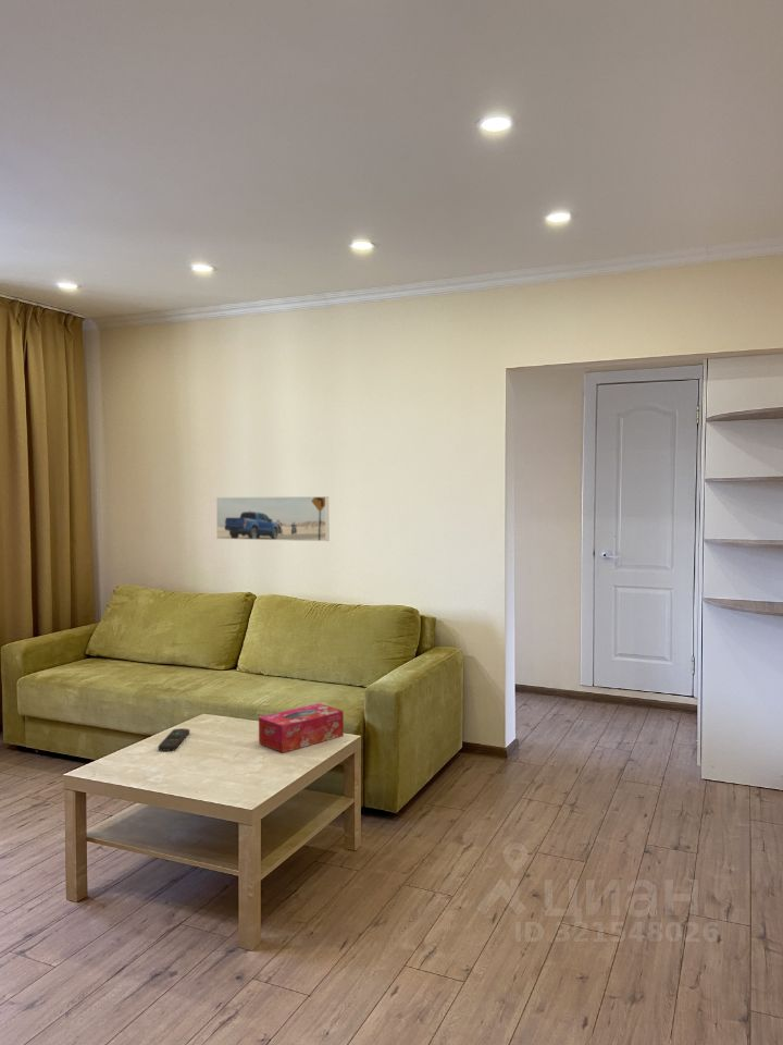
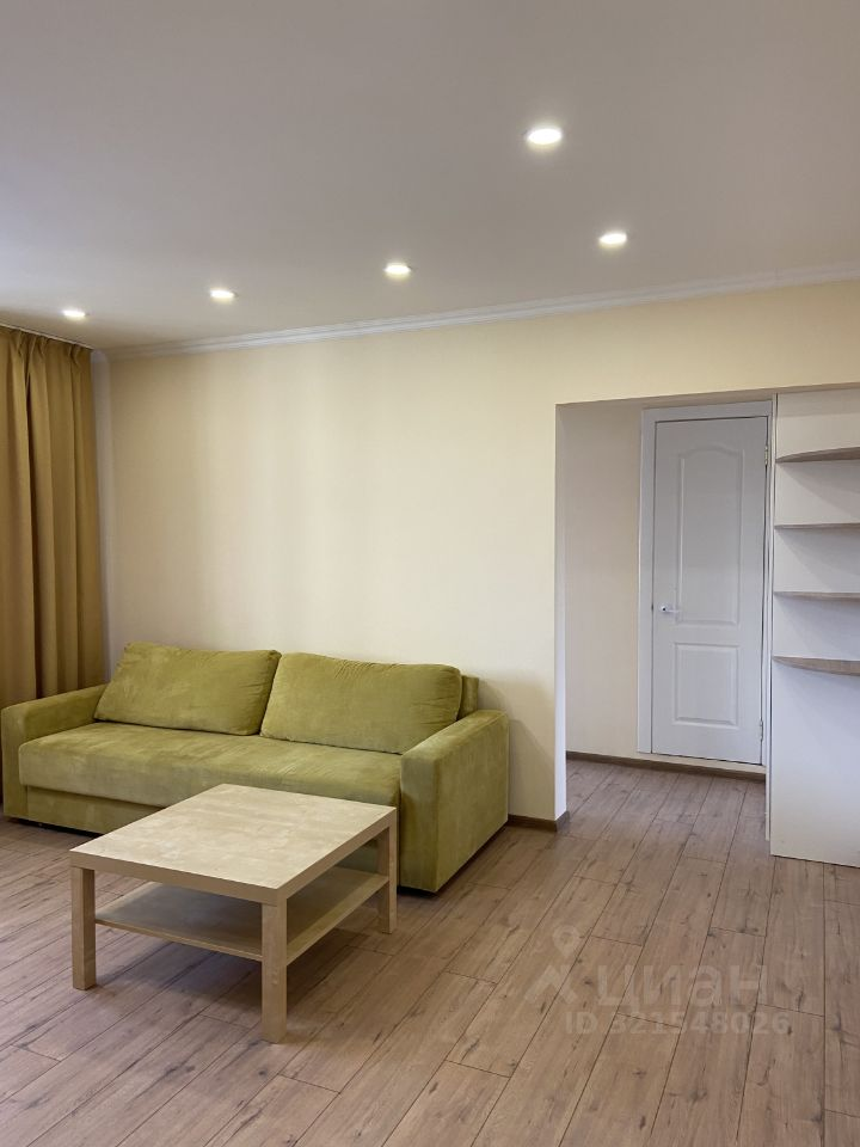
- tissue box [258,702,345,753]
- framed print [215,495,330,542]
- remote control [158,727,190,752]
